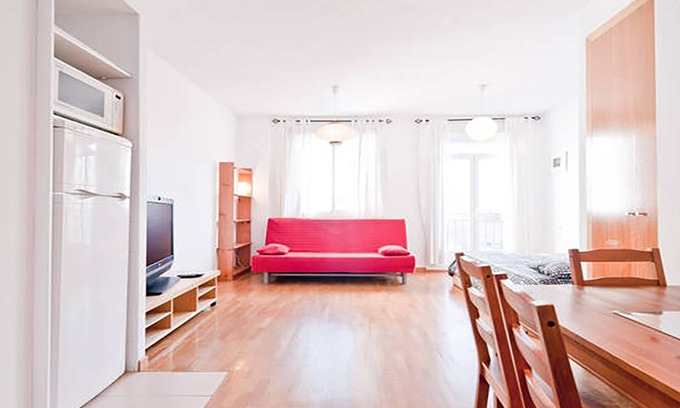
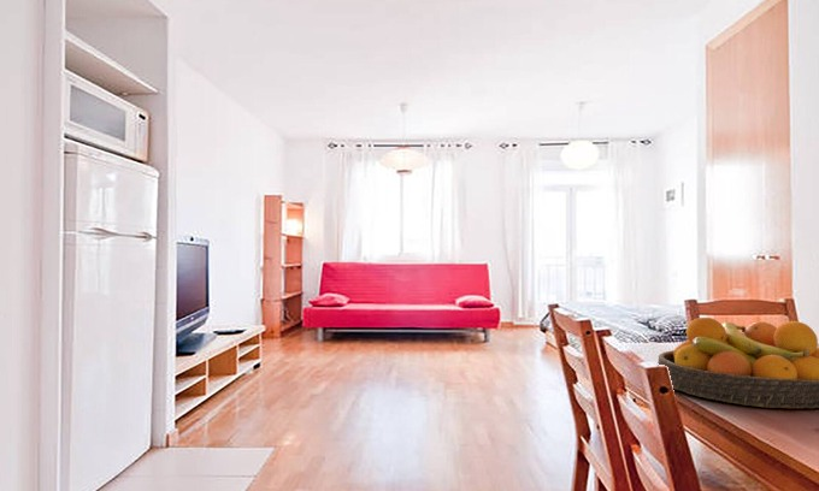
+ fruit bowl [656,317,819,409]
